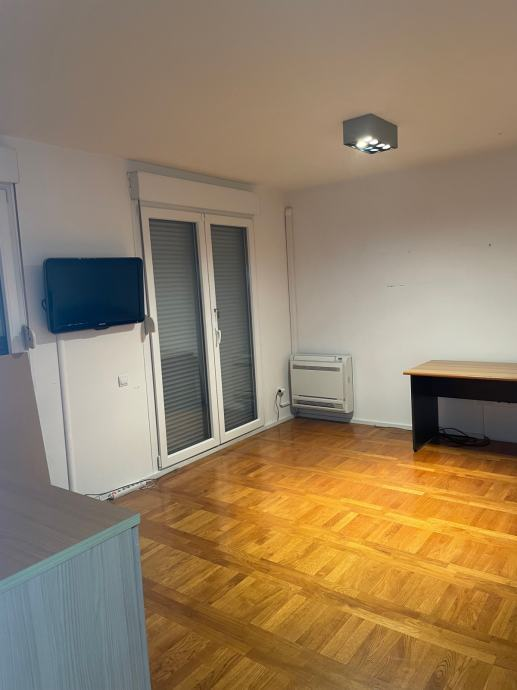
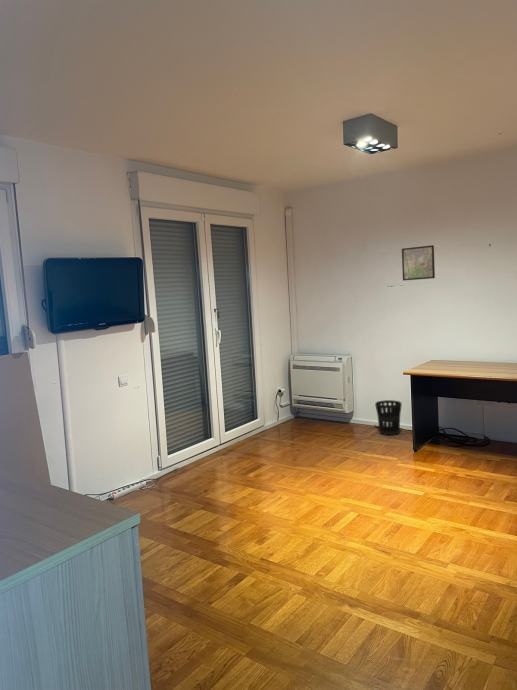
+ wastebasket [374,399,403,436]
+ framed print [401,244,436,282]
